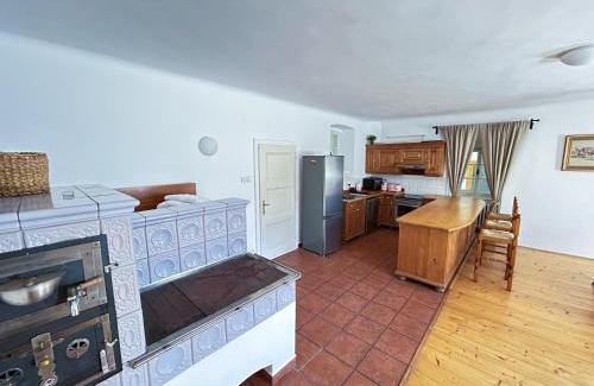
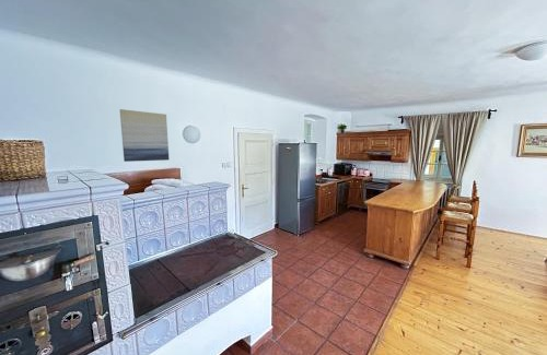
+ wall art [119,108,171,163]
